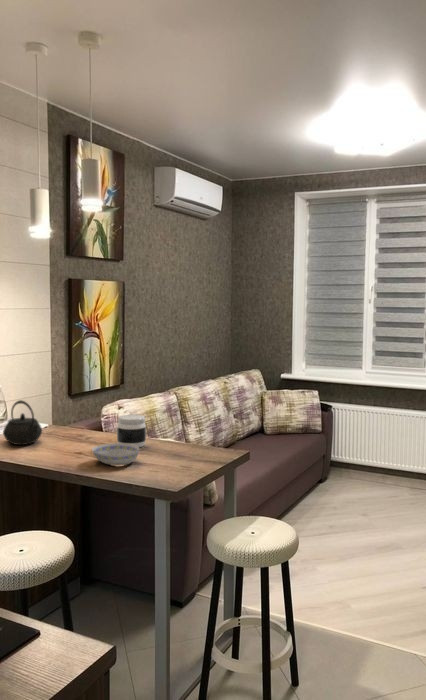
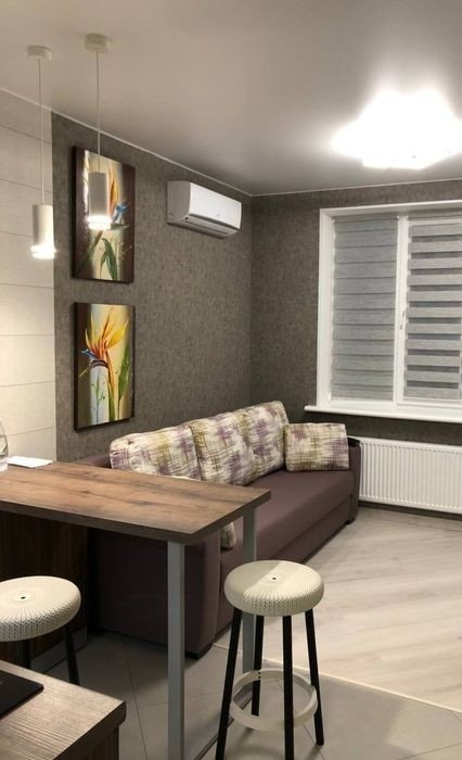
- kettle [2,399,43,446]
- jar [116,414,147,448]
- bowl [91,442,140,467]
